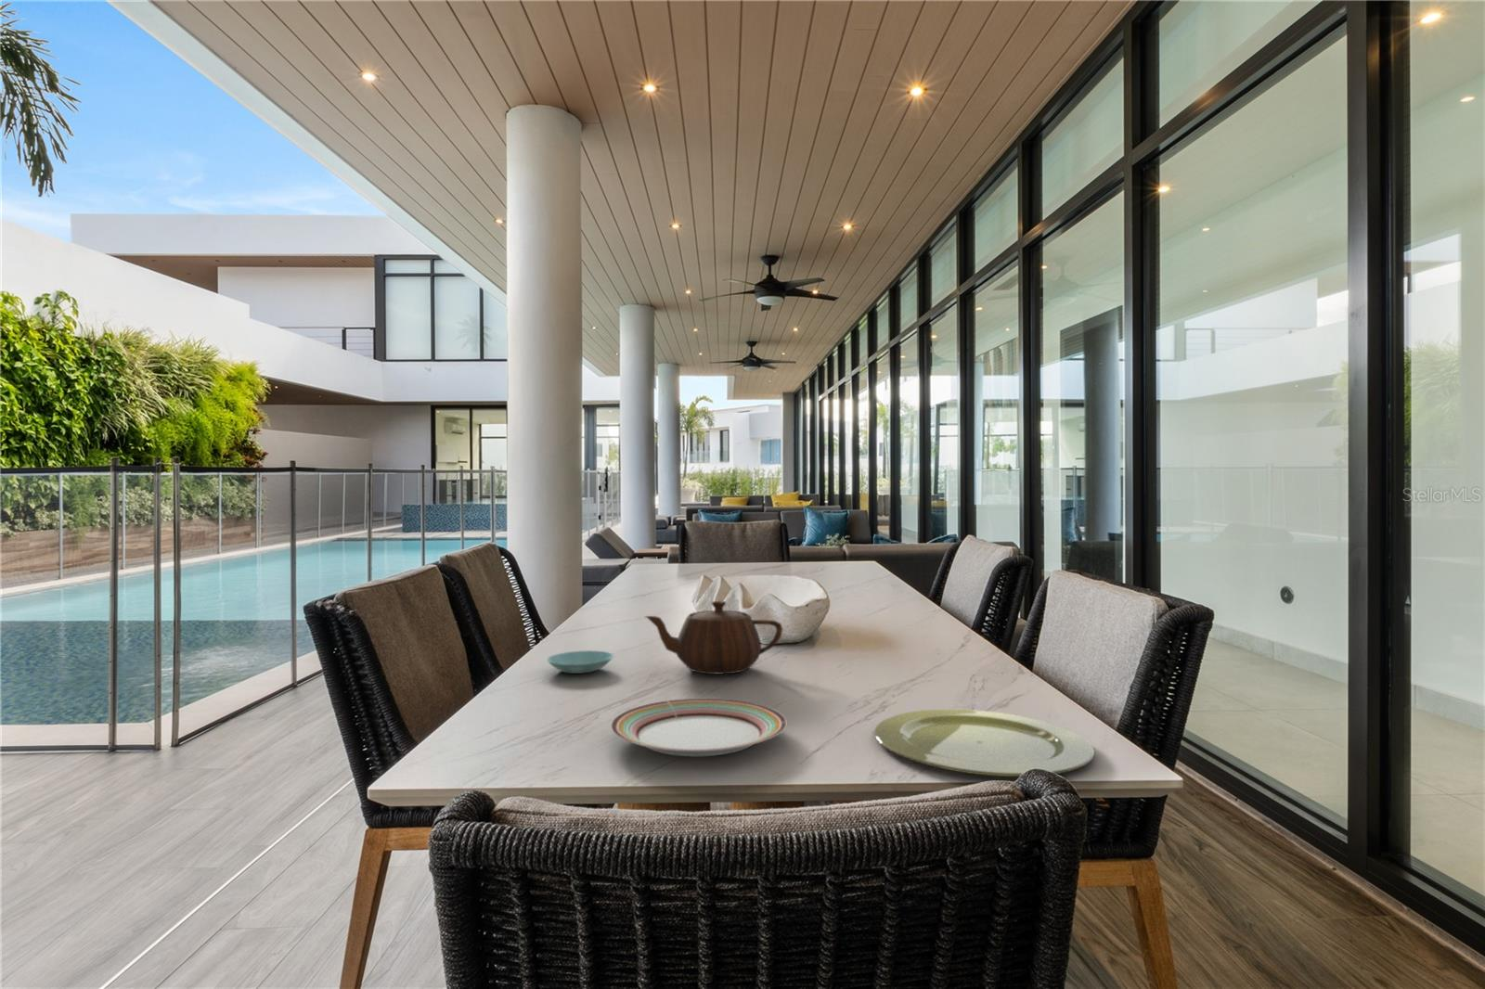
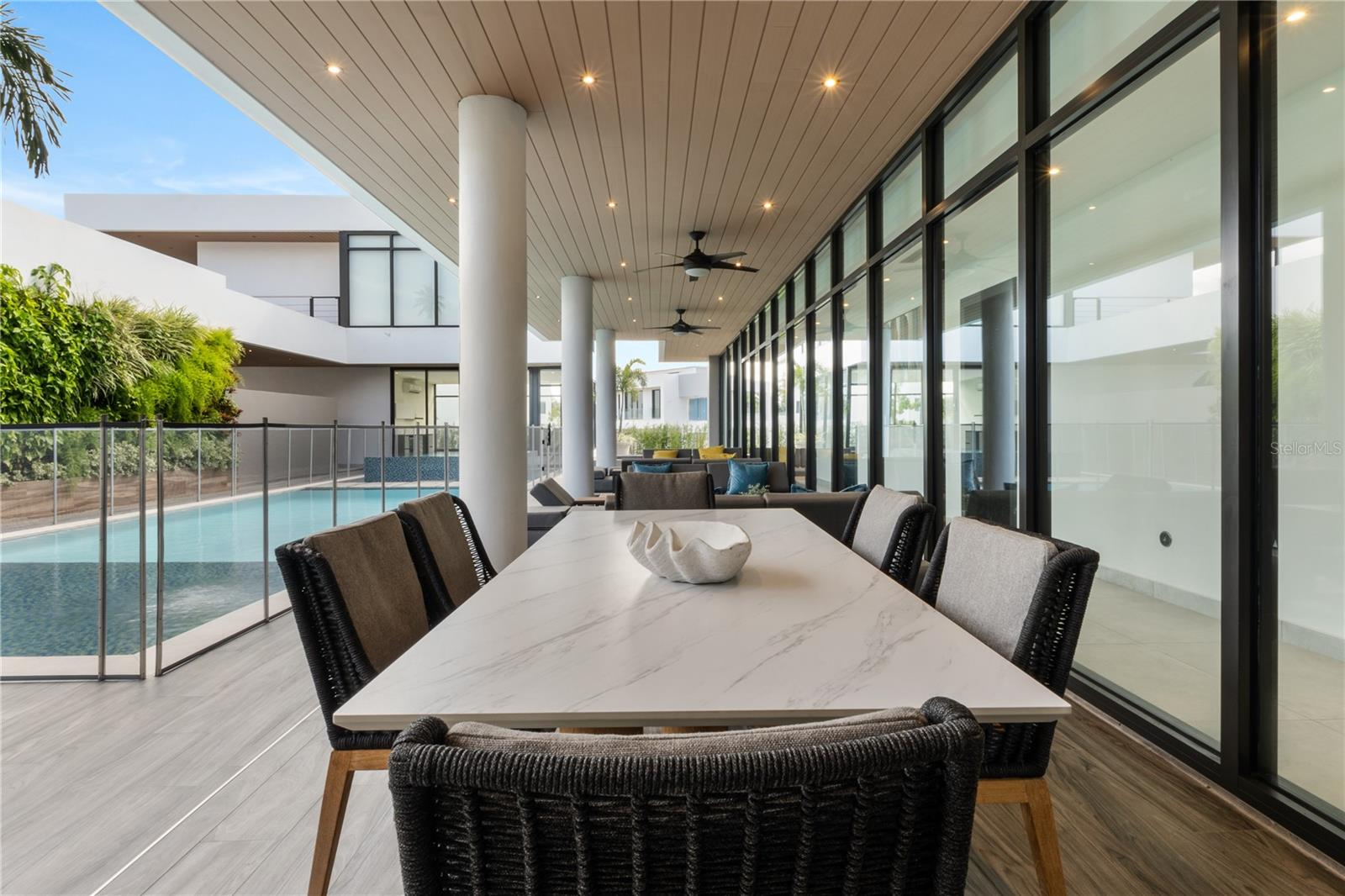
- plate [873,708,1095,777]
- saucer [545,649,614,674]
- teapot [644,600,783,676]
- plate [609,698,788,757]
